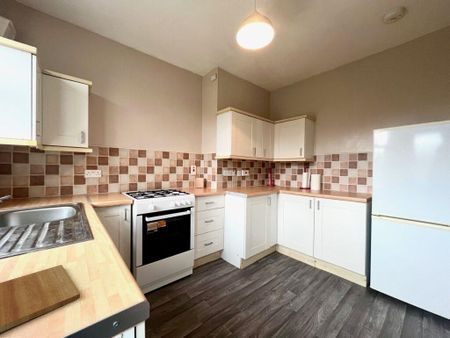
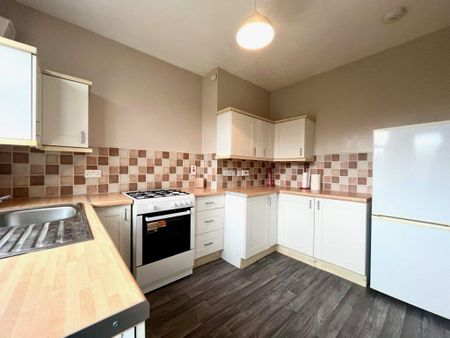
- cutting board [0,264,81,333]
